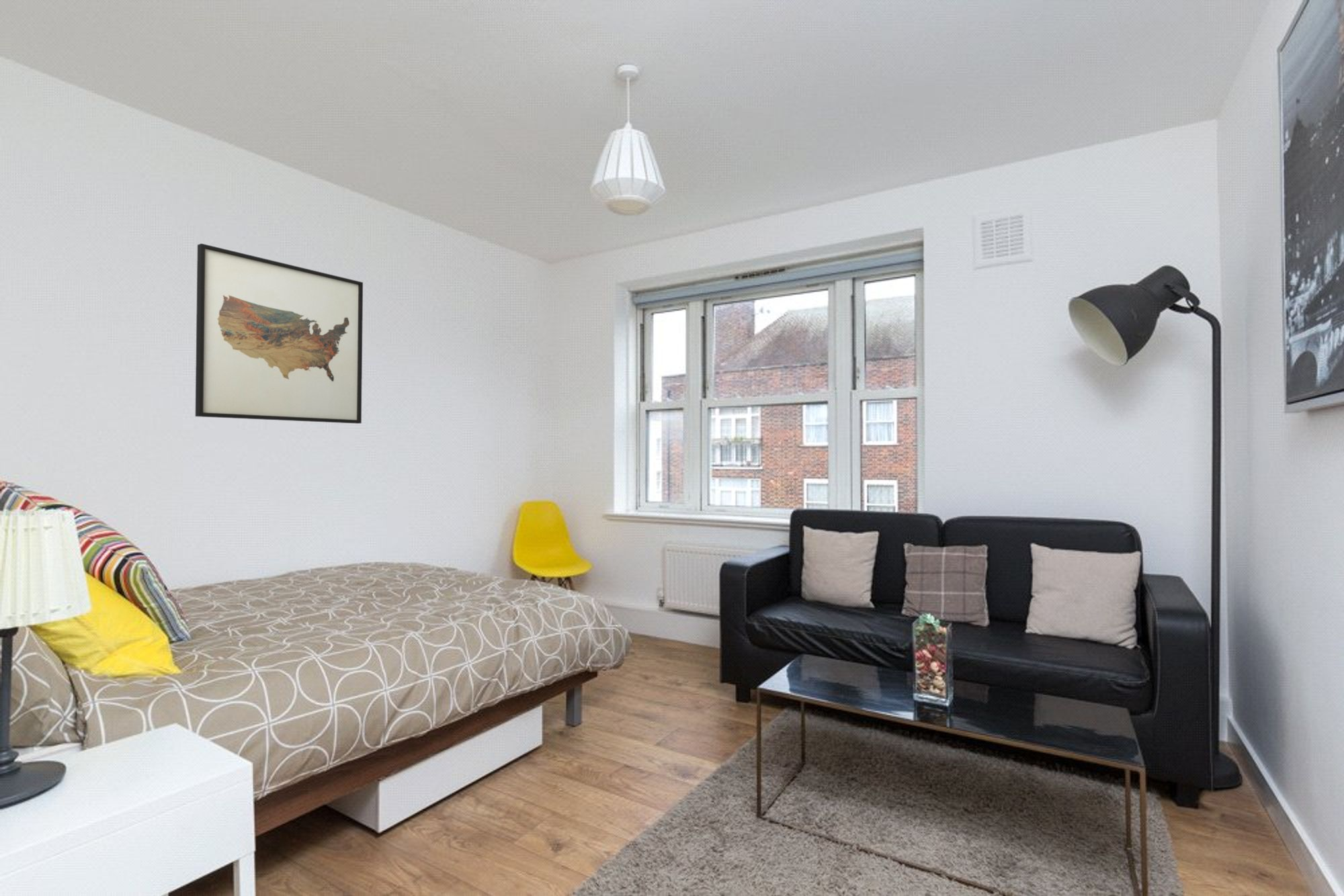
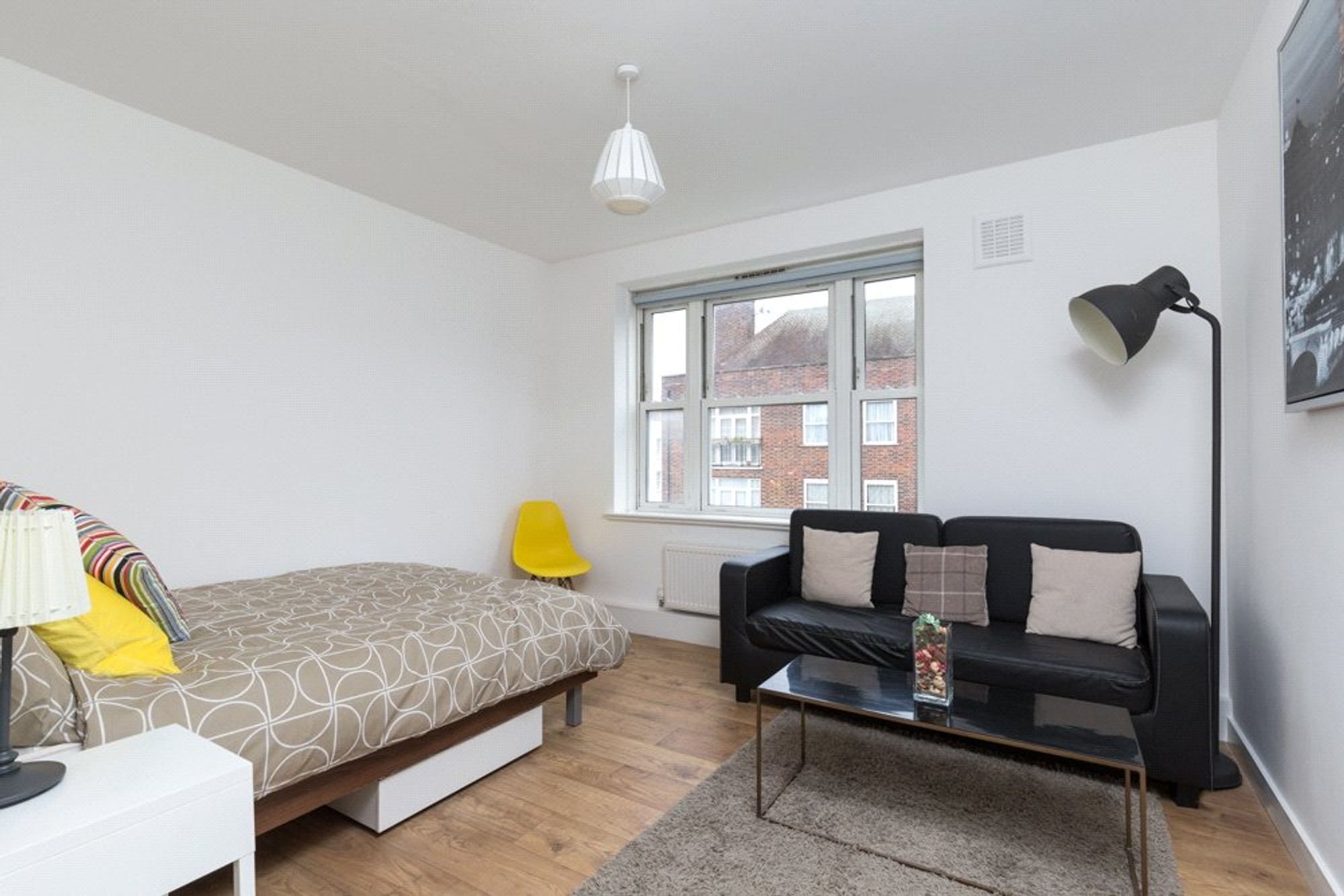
- wall art [195,242,364,424]
